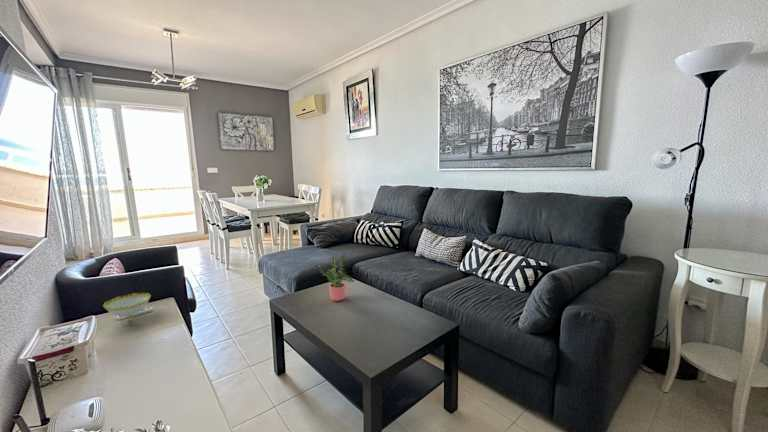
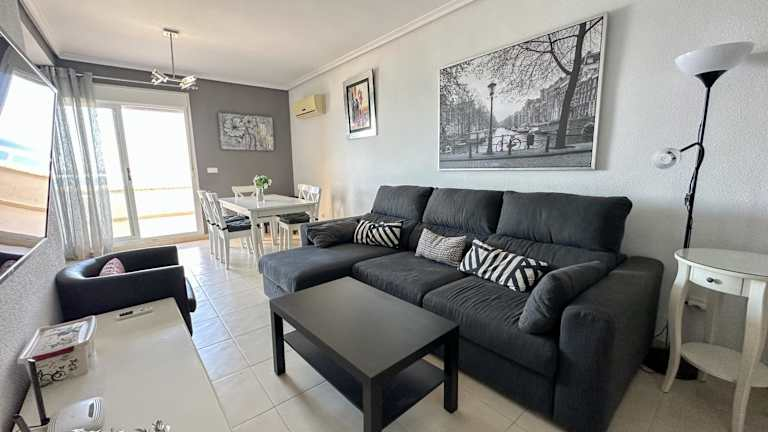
- potted plant [314,253,355,302]
- decorative bowl [102,292,152,320]
